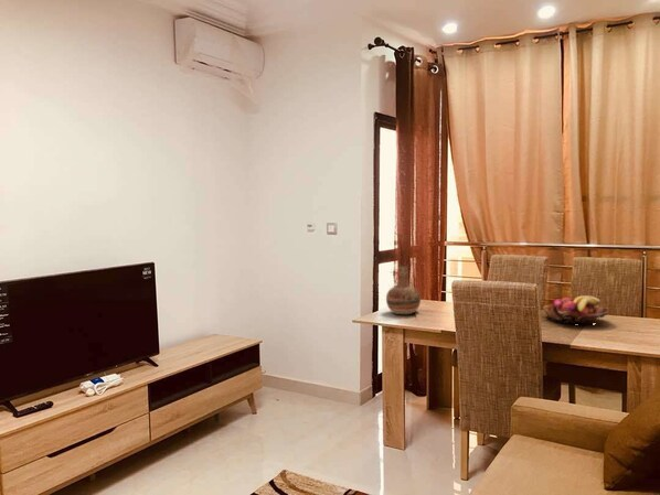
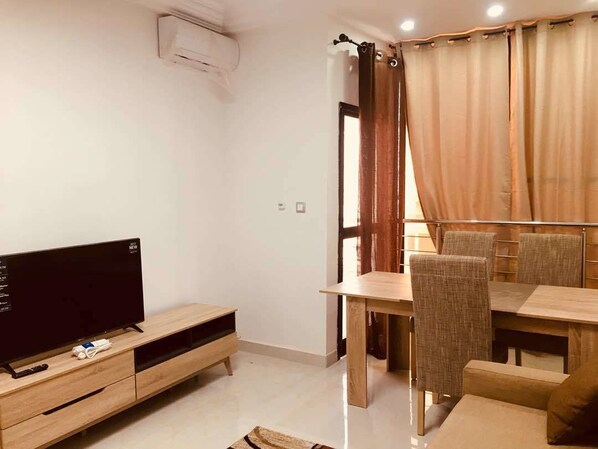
- vase [385,263,422,315]
- fruit basket [542,294,610,325]
